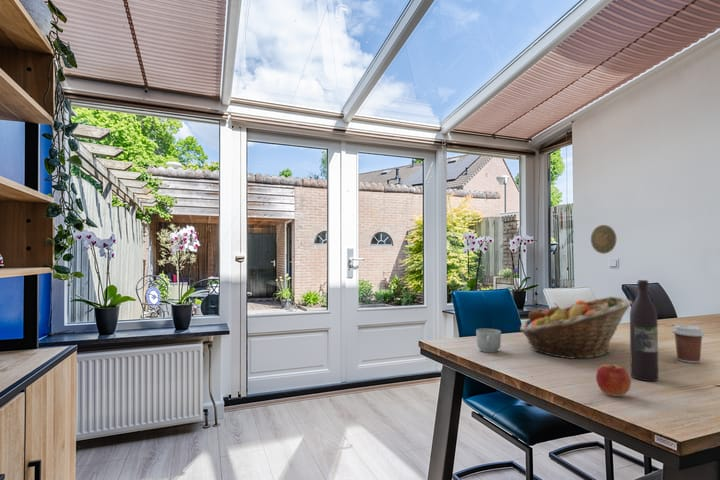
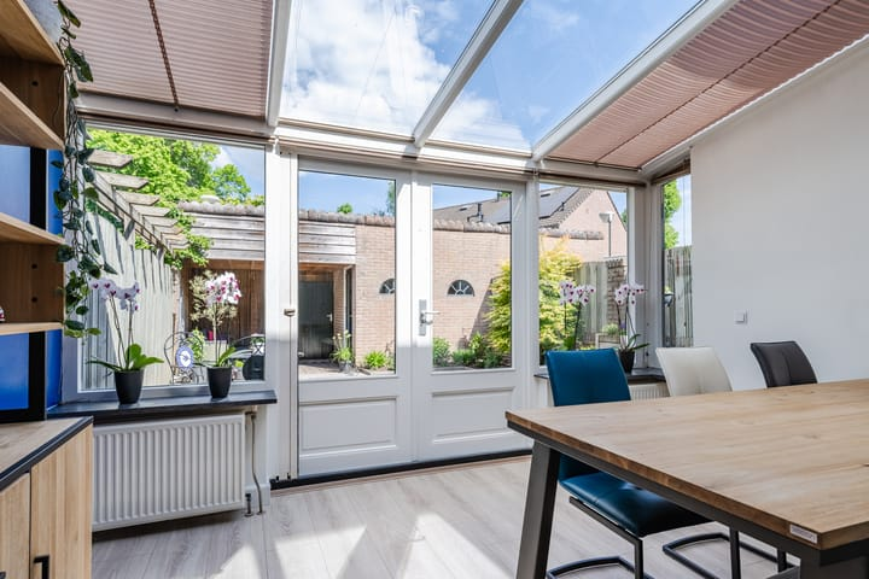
- decorative plate [590,224,617,255]
- coffee cup [671,324,705,364]
- apple [595,363,632,397]
- mug [475,328,502,353]
- fruit basket [519,295,633,360]
- wine bottle [629,279,659,382]
